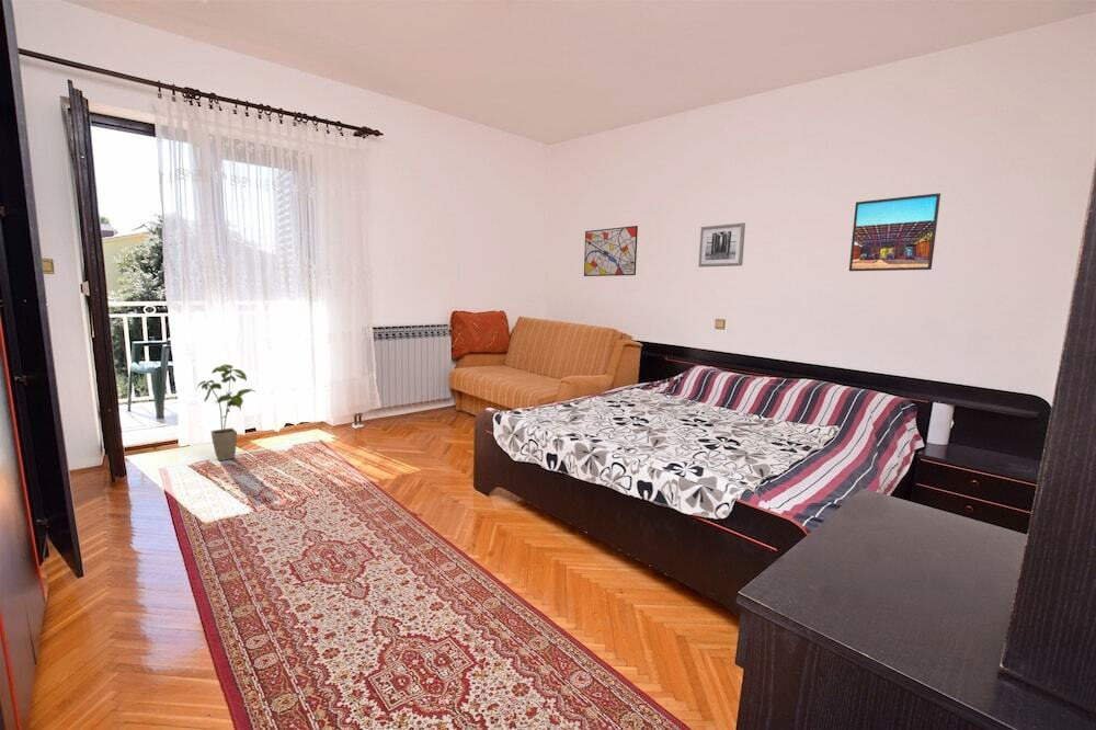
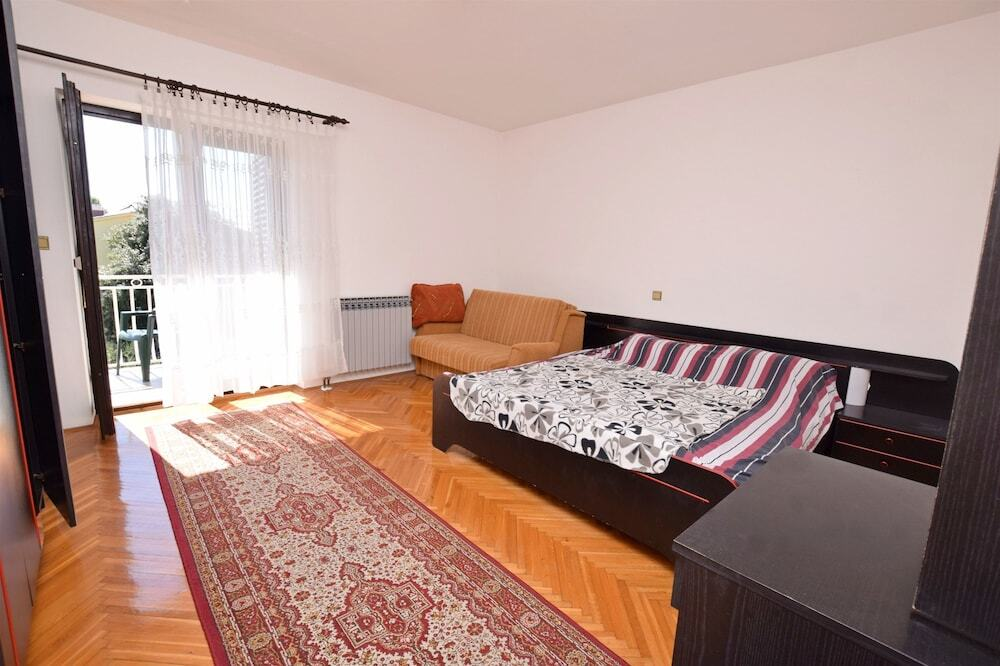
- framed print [848,192,941,272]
- wall art [583,225,639,277]
- house plant [195,364,256,461]
- wall art [697,221,746,269]
